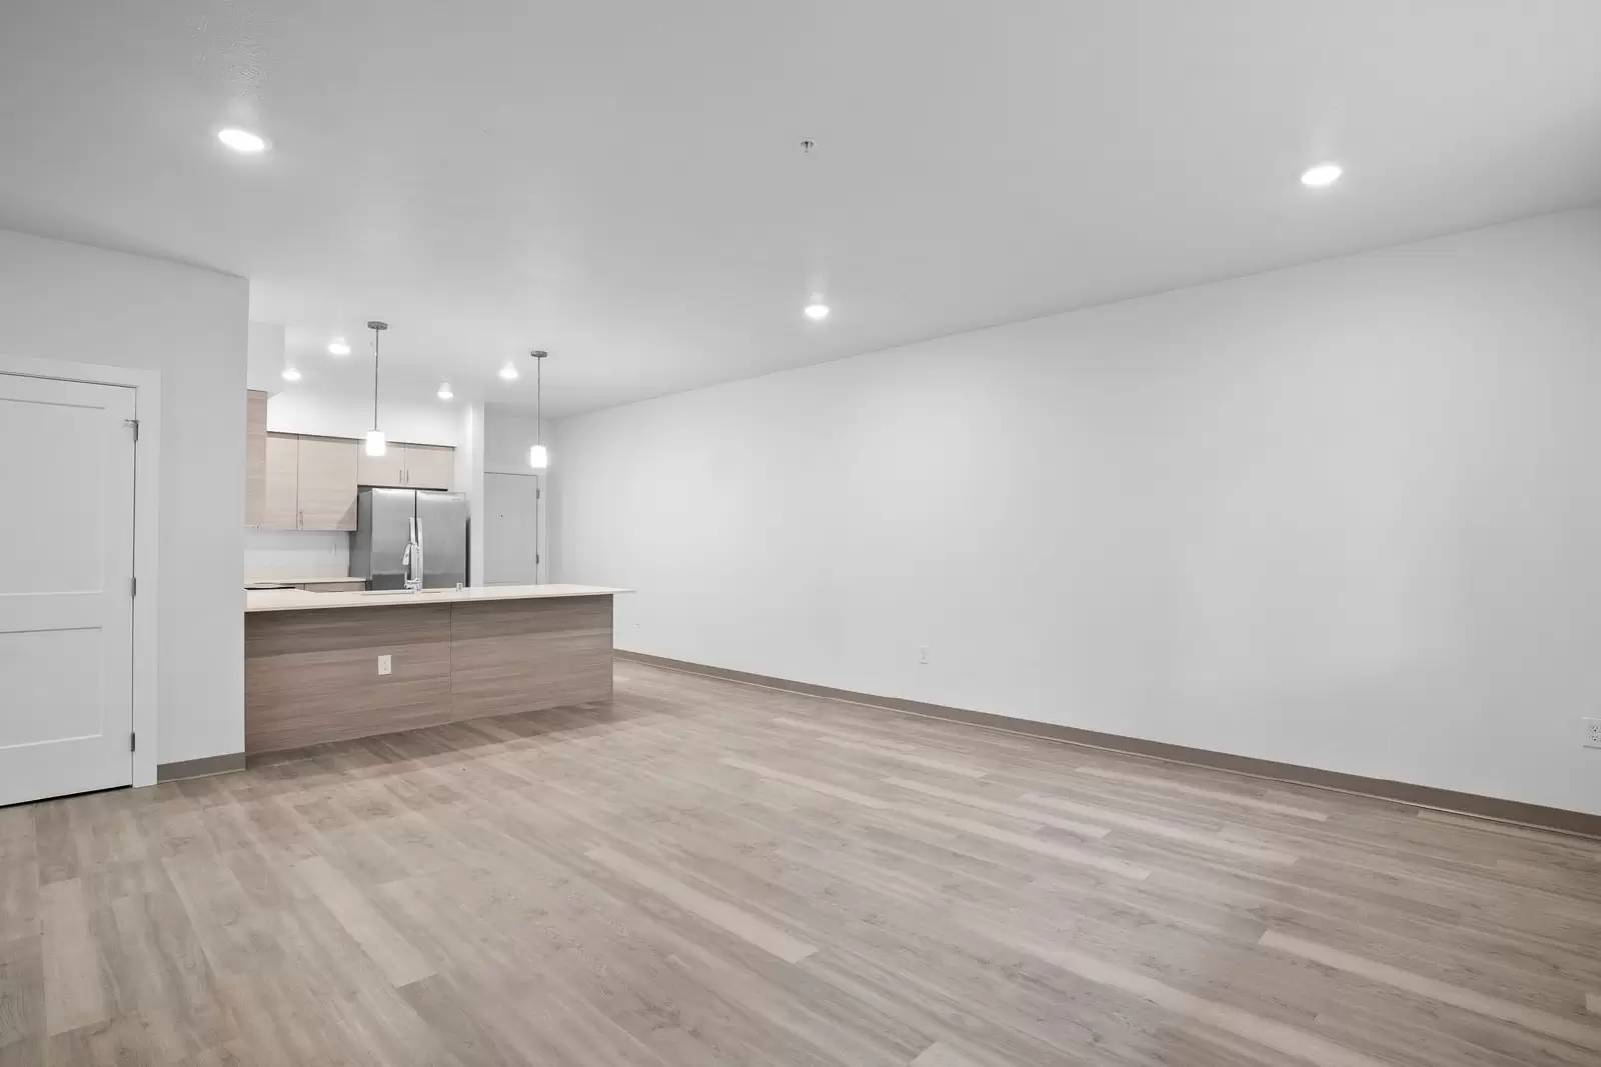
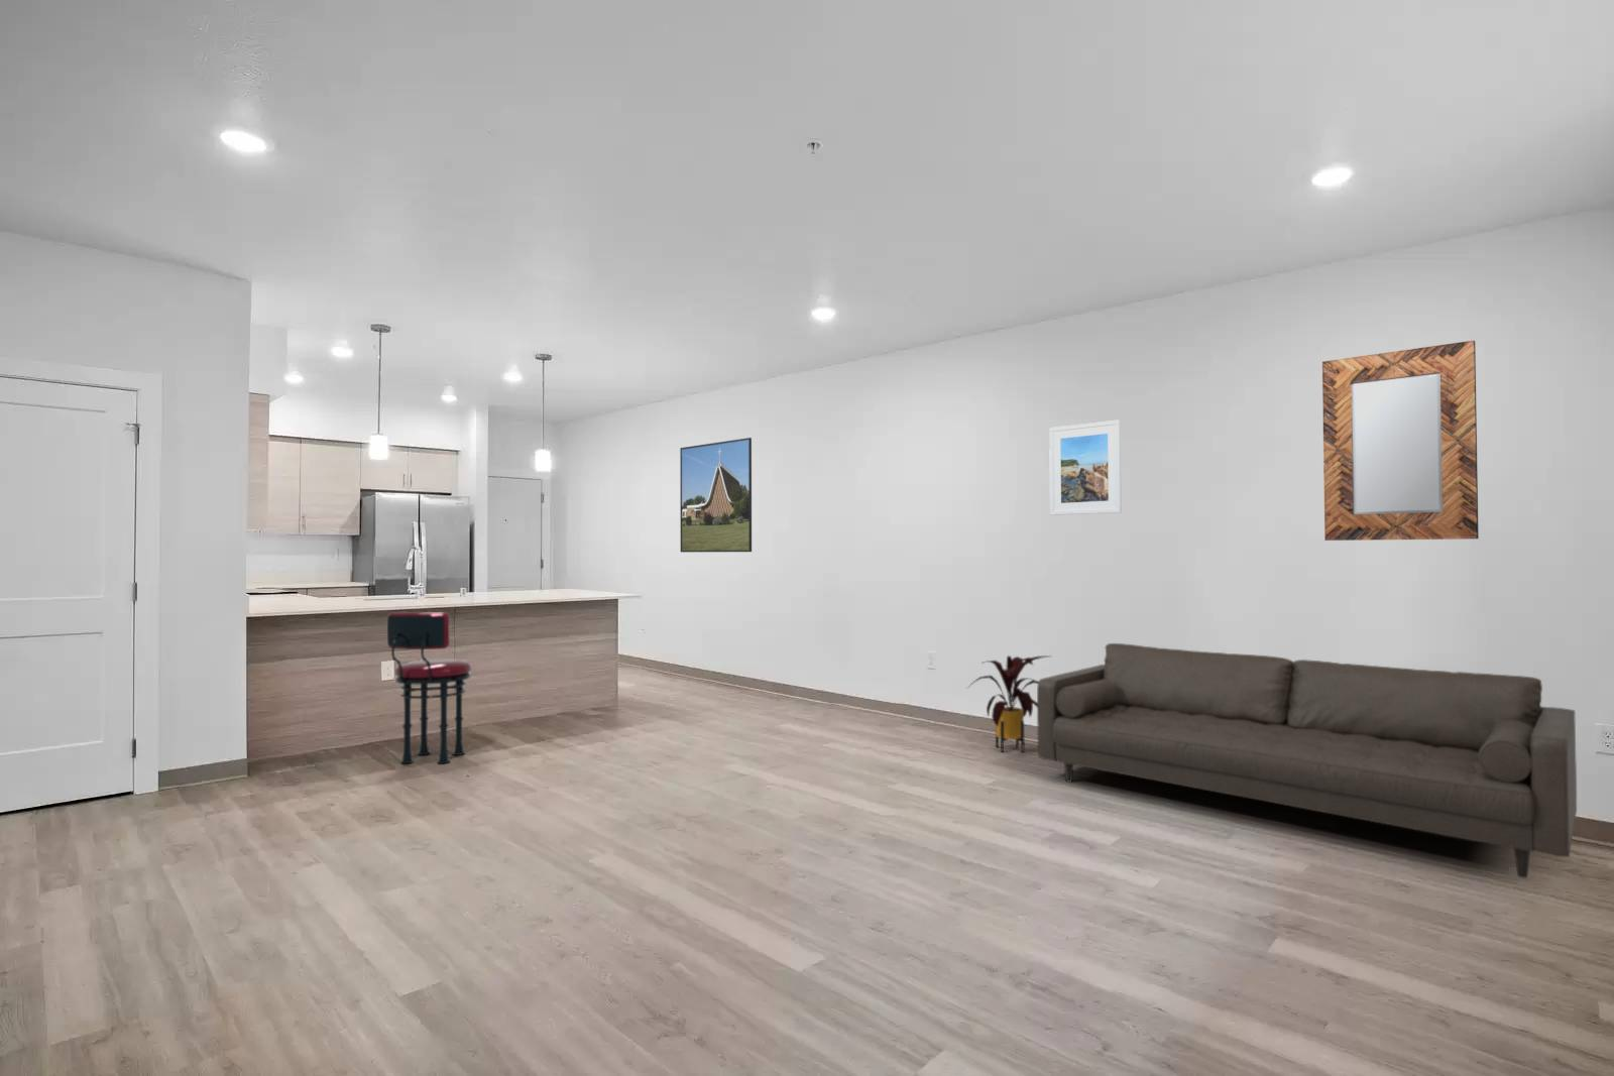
+ home mirror [1321,340,1480,542]
+ stool [387,611,473,765]
+ house plant [966,654,1052,753]
+ sofa [1036,642,1578,879]
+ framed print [1048,419,1123,516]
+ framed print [679,437,753,554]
